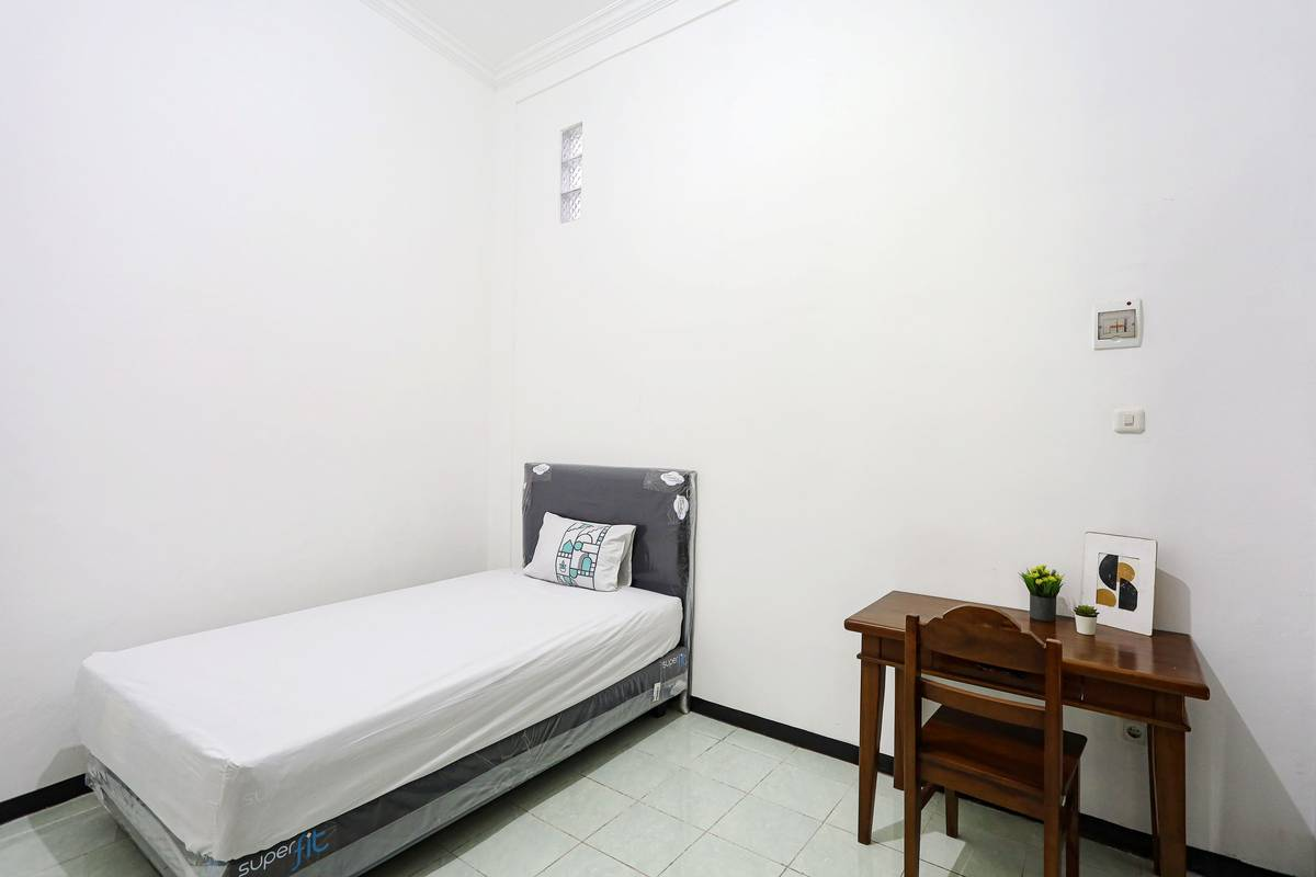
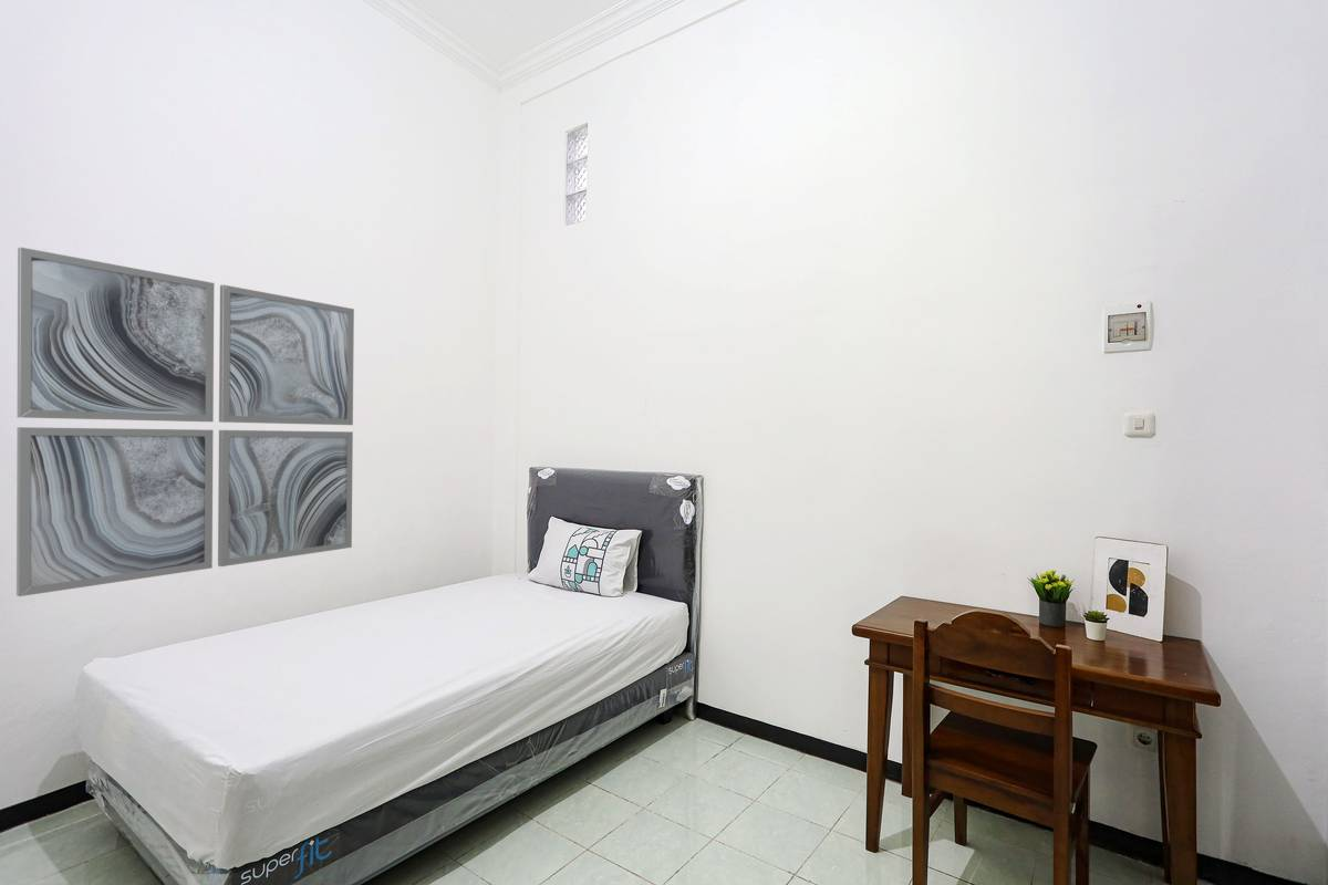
+ wall art [15,246,355,597]
